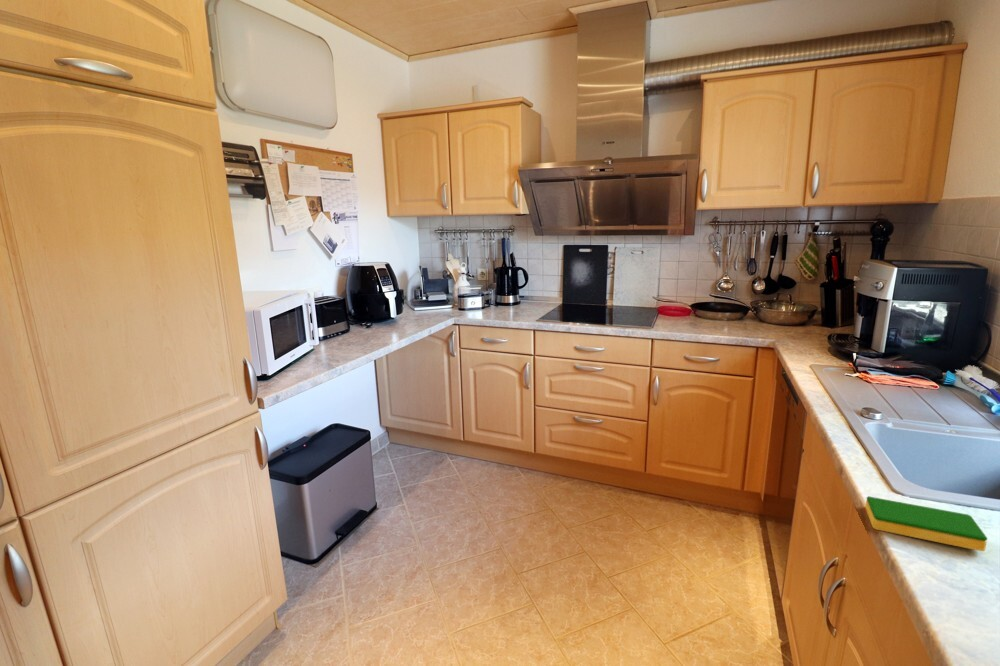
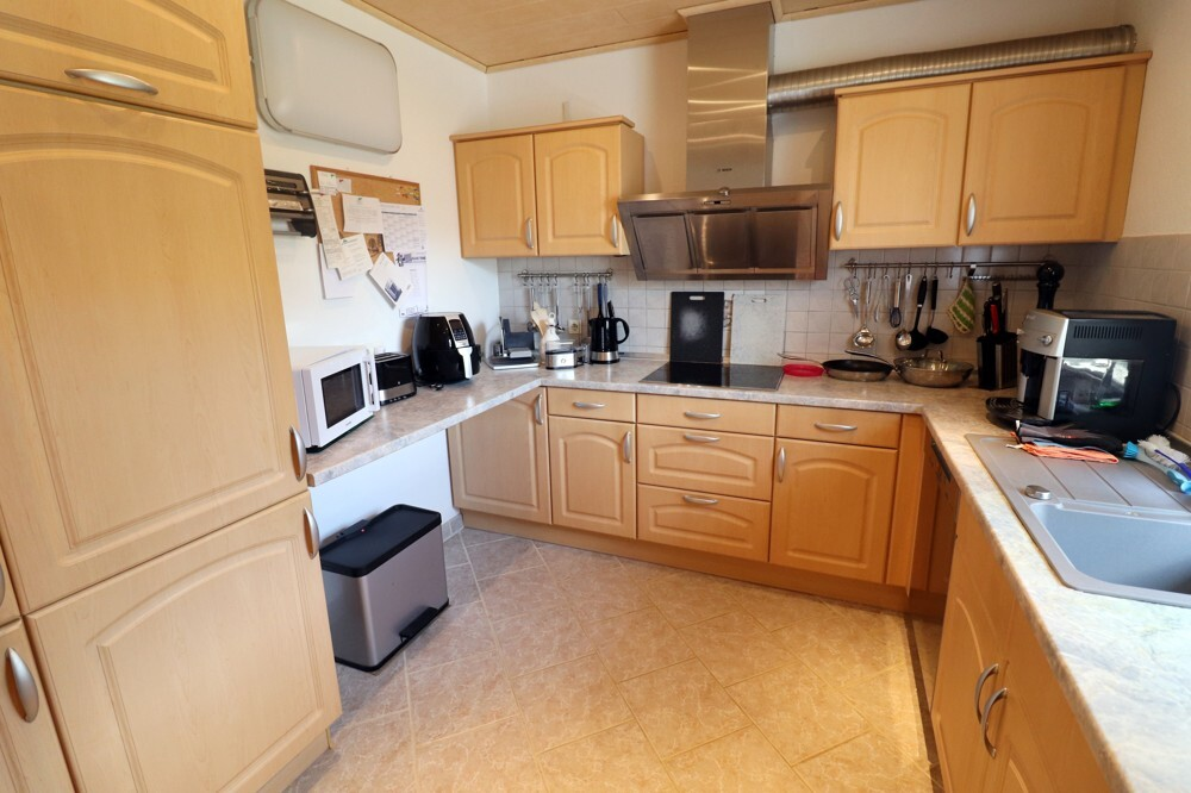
- dish sponge [864,496,988,552]
